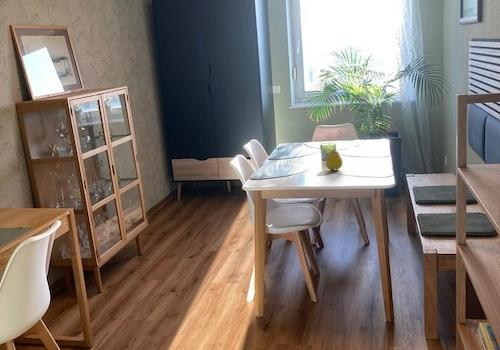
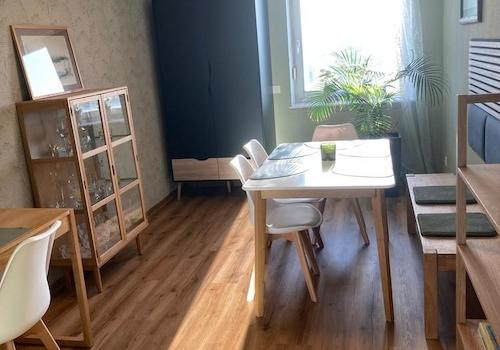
- fruit [325,148,343,171]
